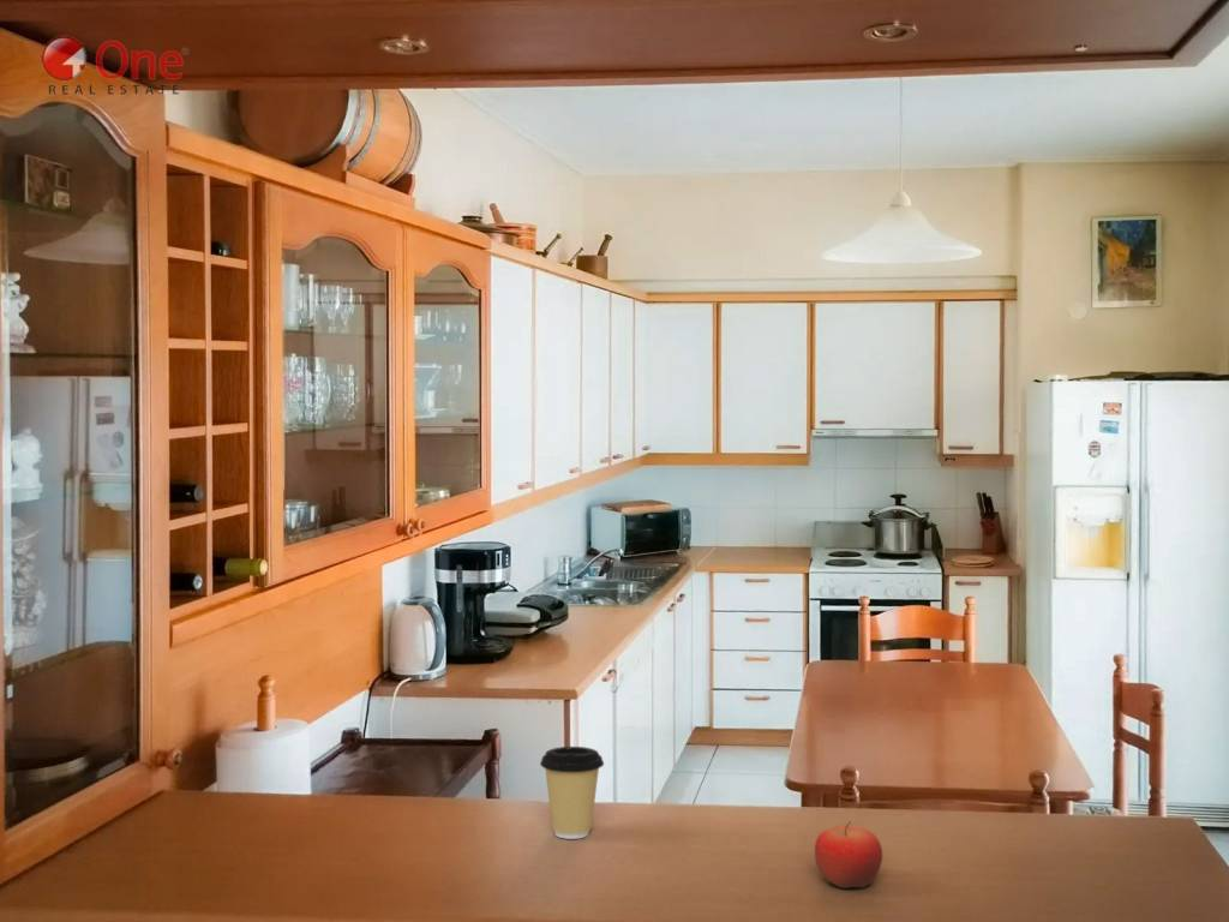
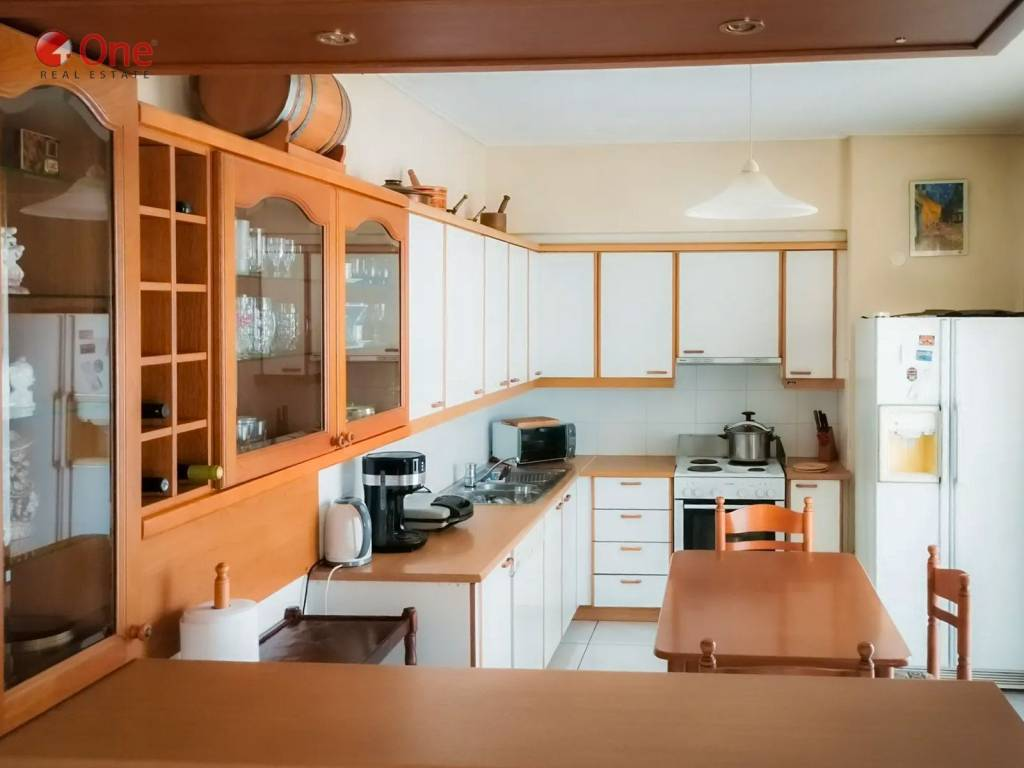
- fruit [814,820,883,890]
- coffee cup [539,746,605,840]
